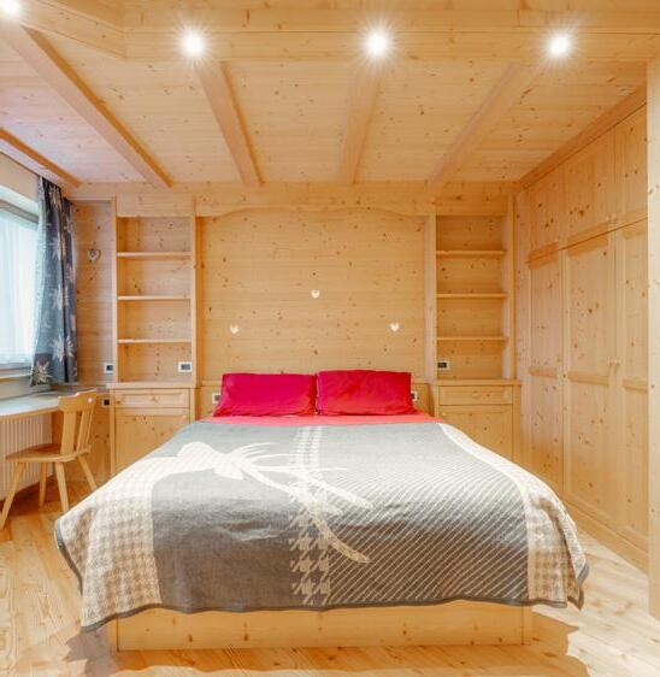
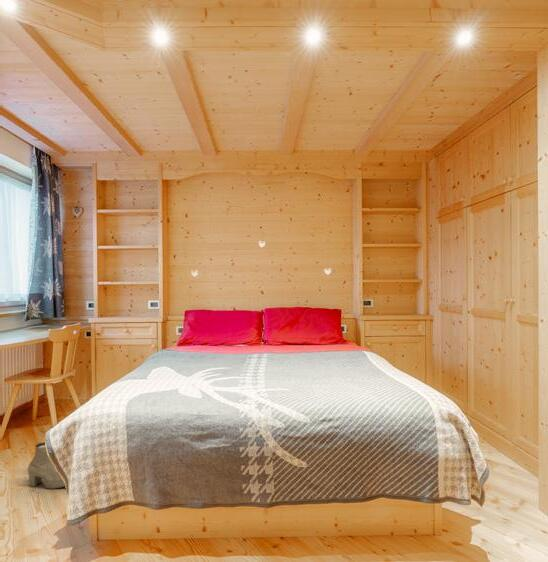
+ boots [27,441,66,490]
